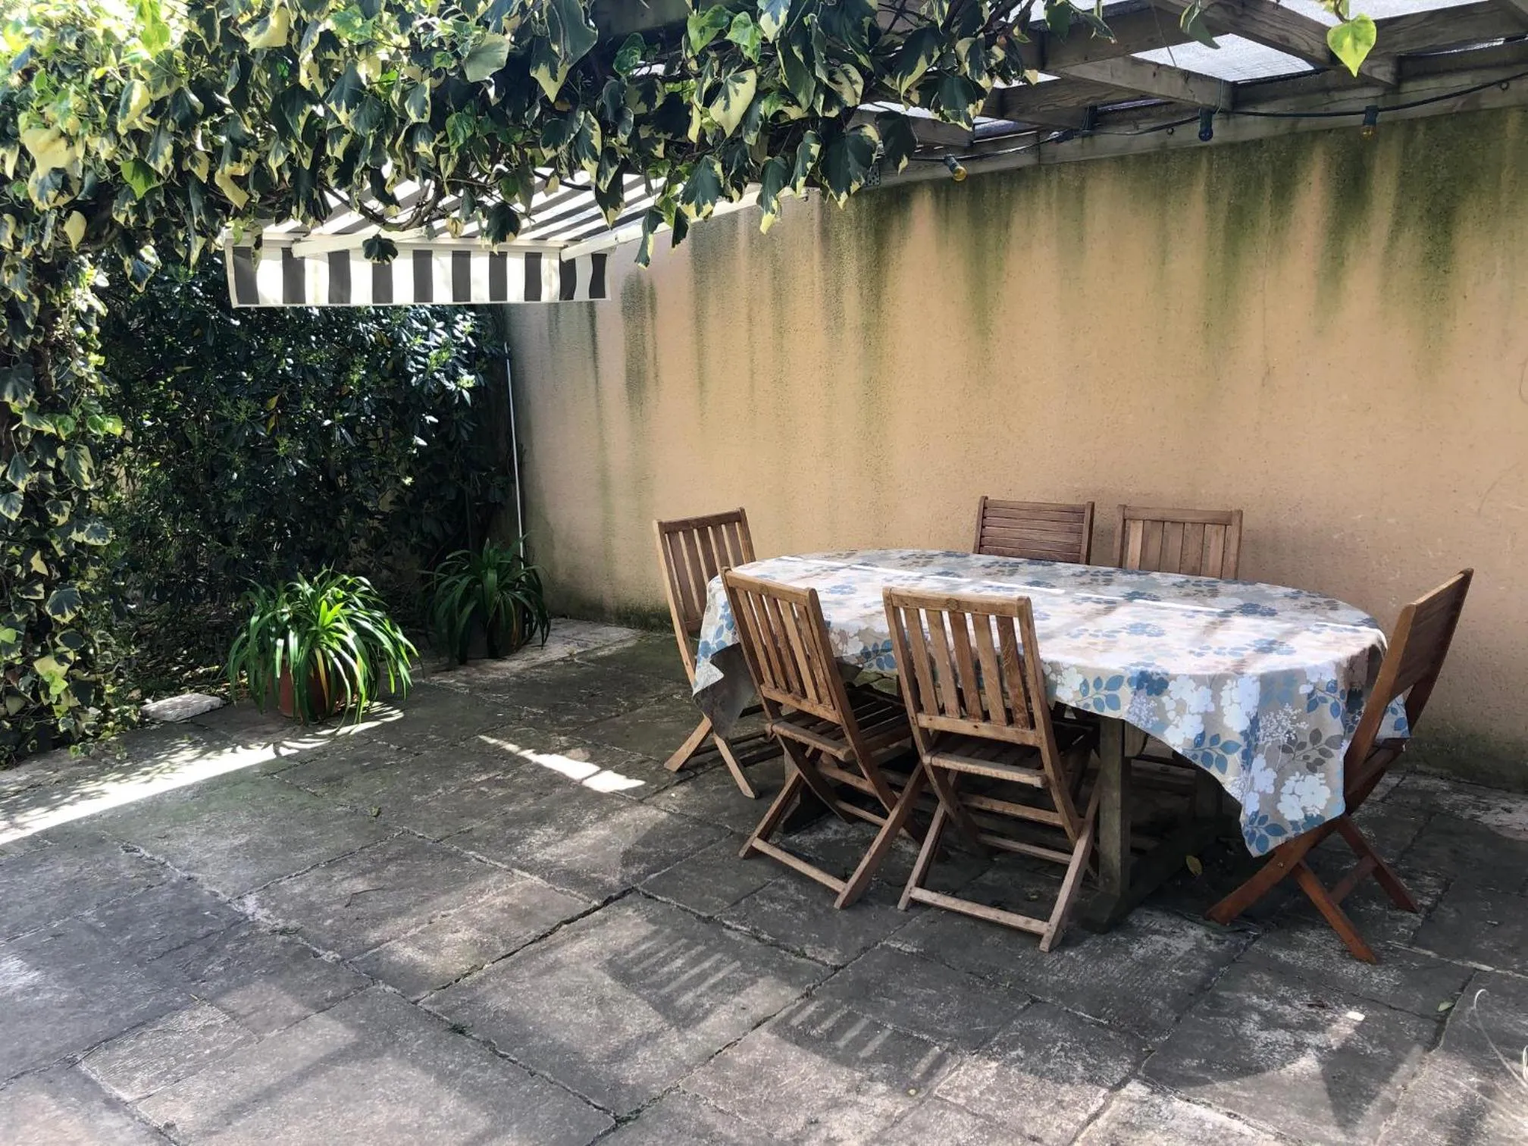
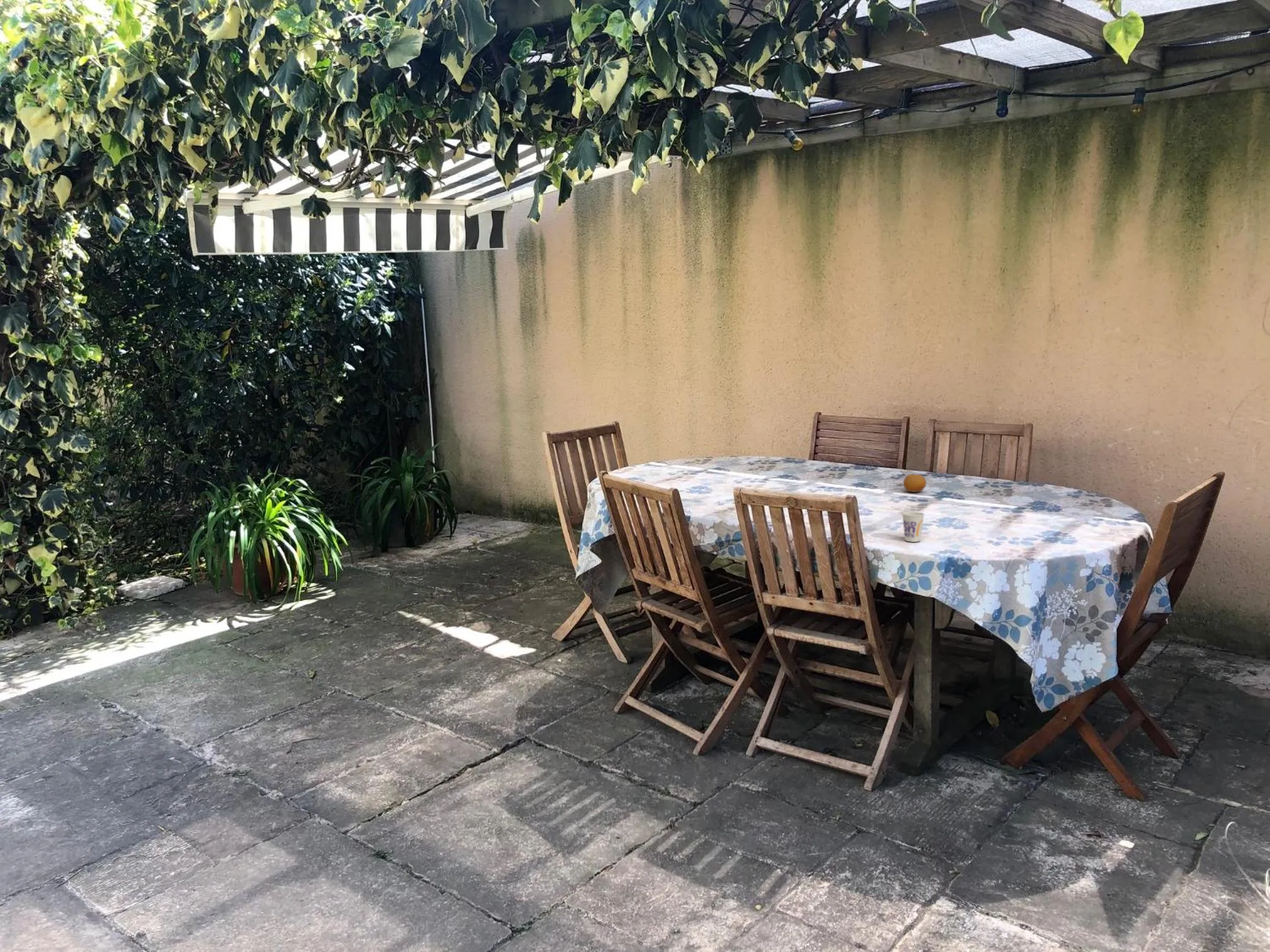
+ fruit [903,473,927,493]
+ cup [901,511,925,543]
